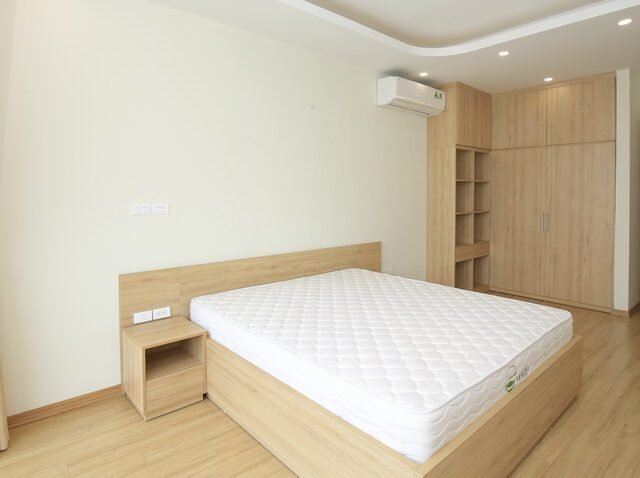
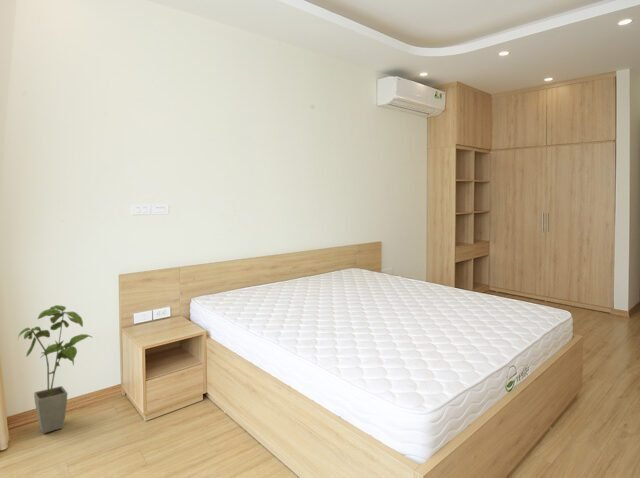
+ house plant [16,304,94,434]
